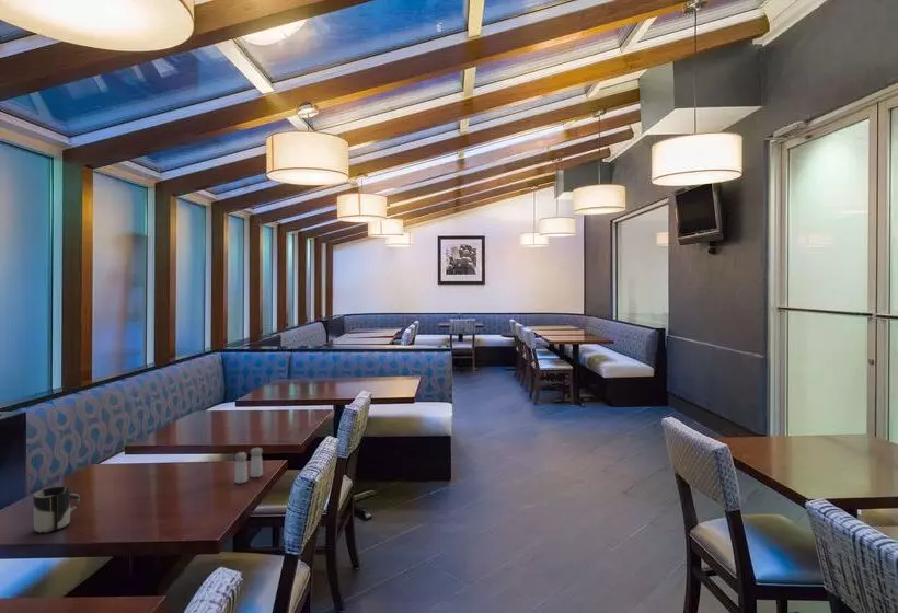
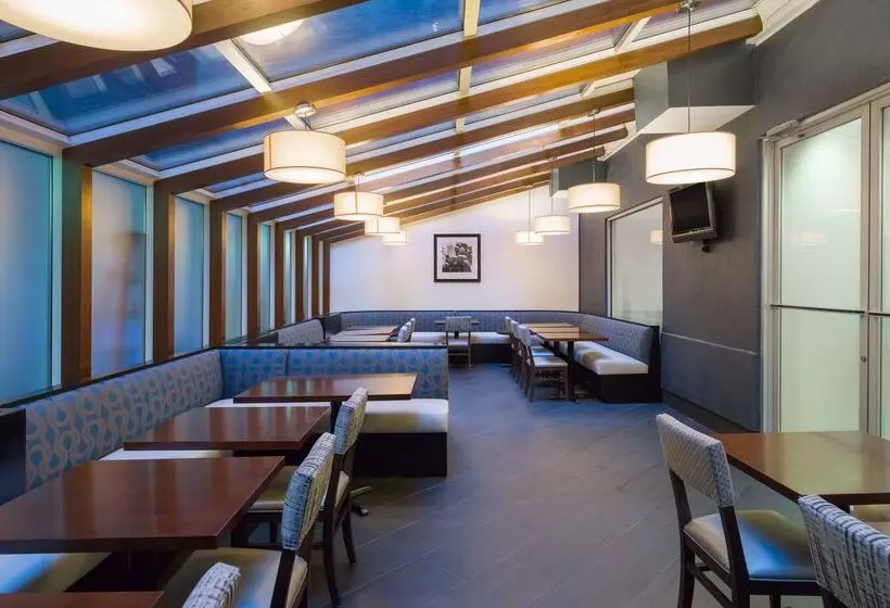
- salt and pepper shaker [233,447,264,484]
- cup [33,486,81,534]
